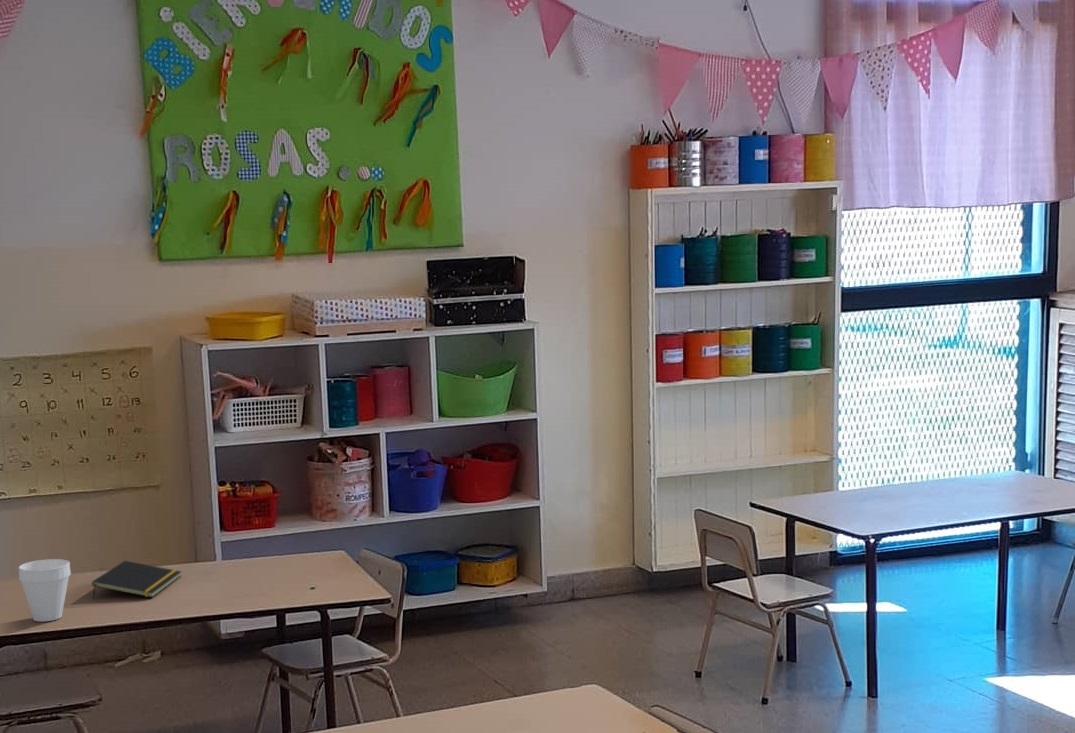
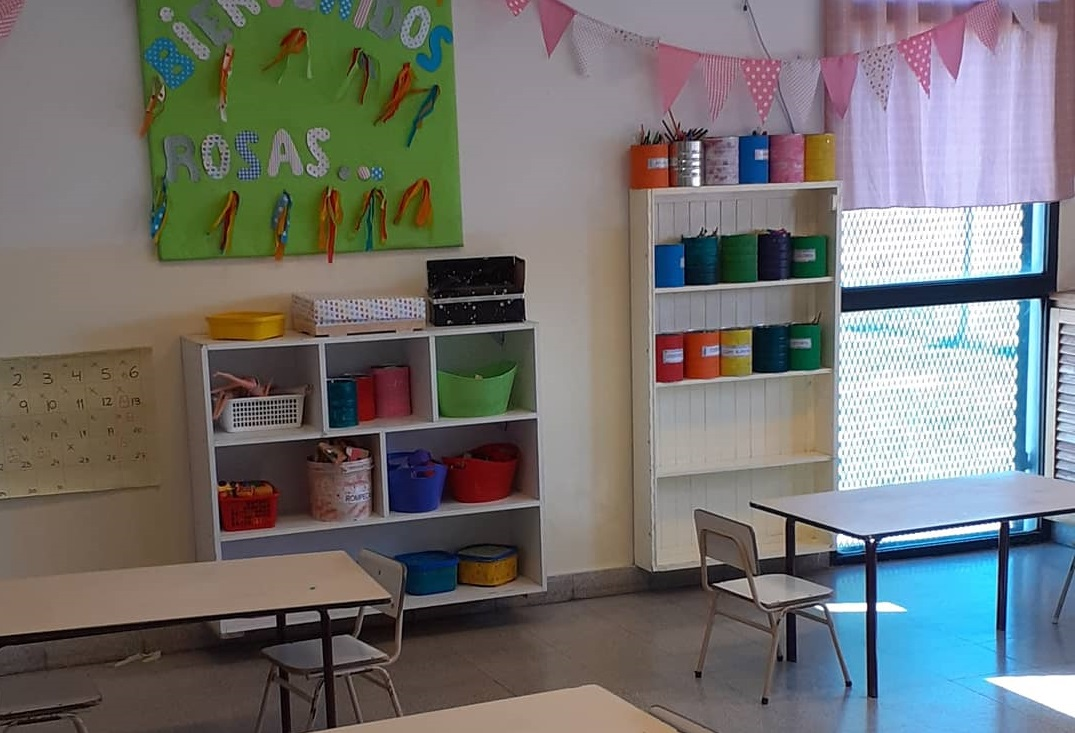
- cup [18,558,72,623]
- notepad [91,560,182,600]
